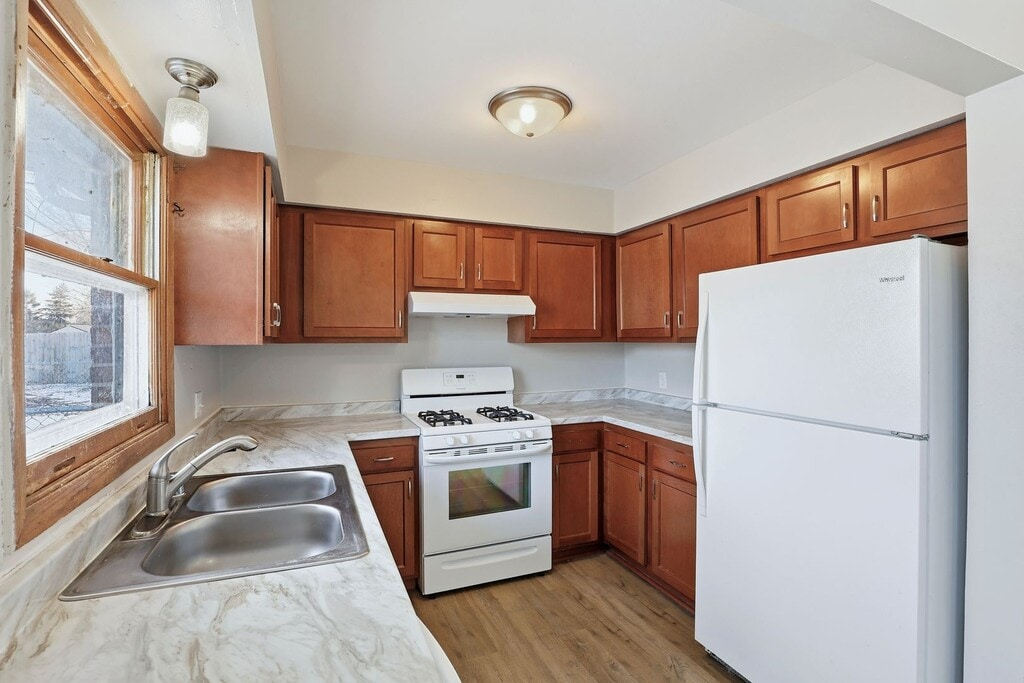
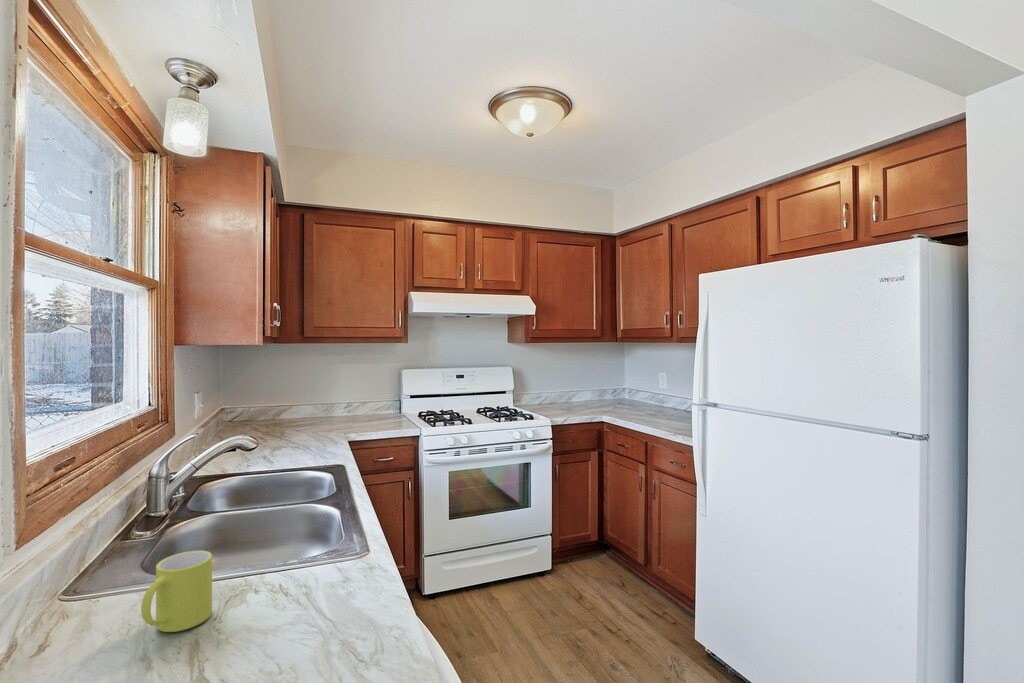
+ mug [140,550,213,633]
